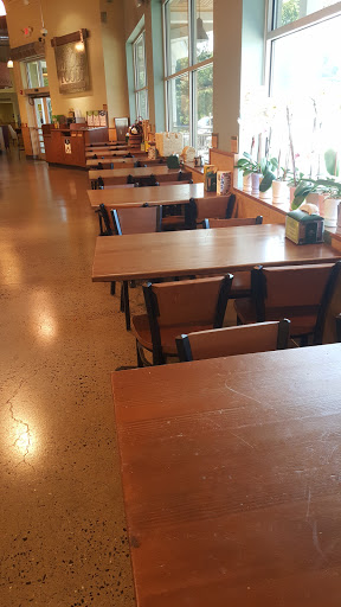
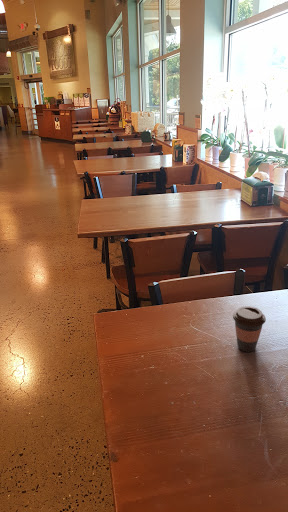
+ coffee cup [232,305,267,353]
